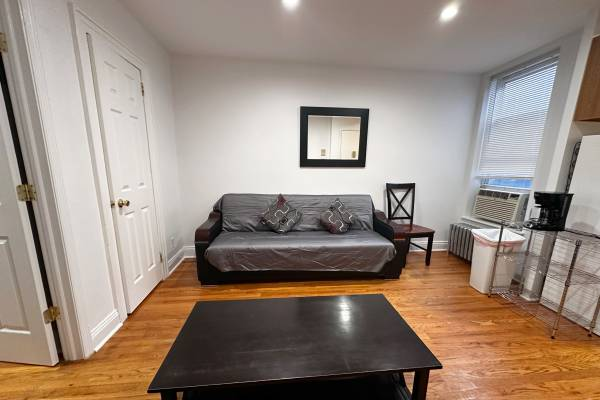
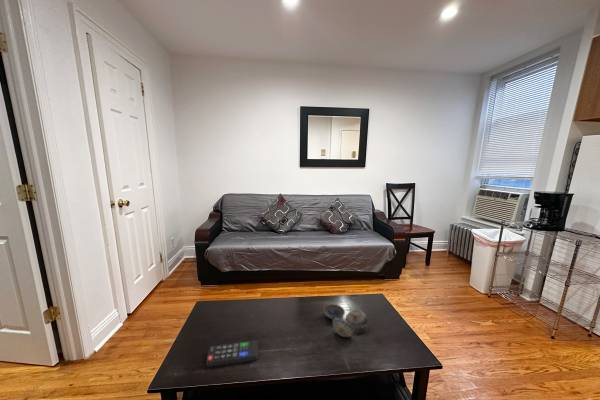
+ remote control [205,340,259,368]
+ decorative bowl [323,303,370,338]
